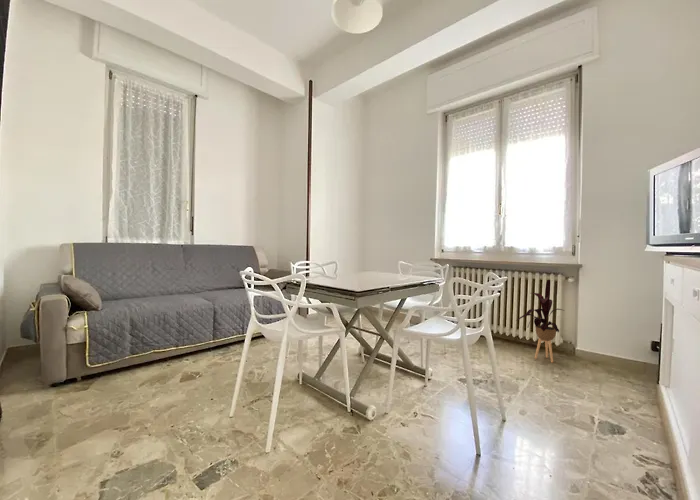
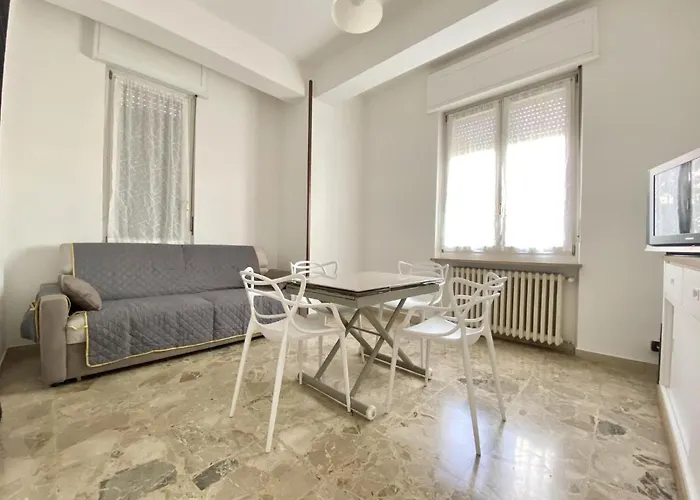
- house plant [515,279,565,363]
